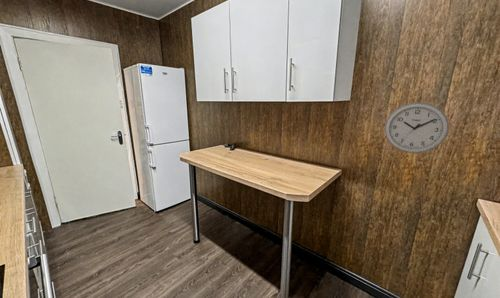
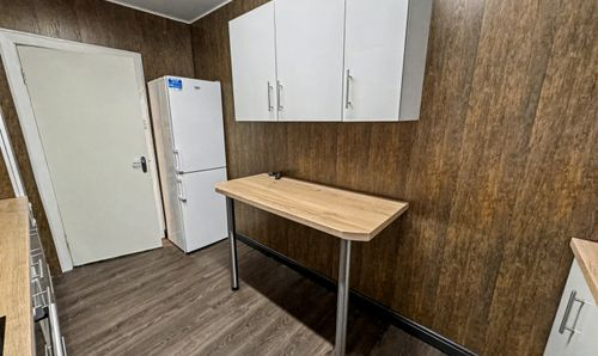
- wall clock [384,102,450,154]
